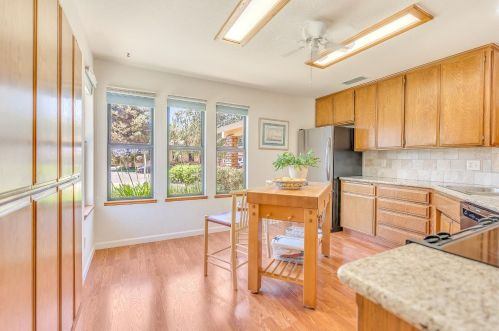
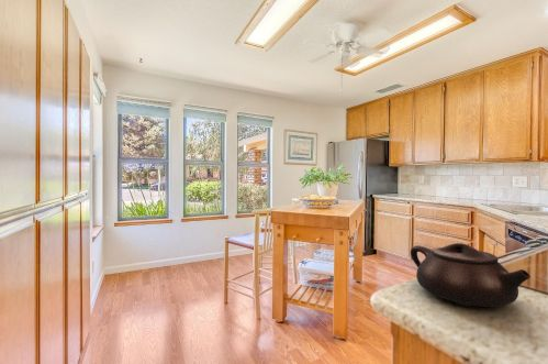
+ teapot [410,242,532,308]
